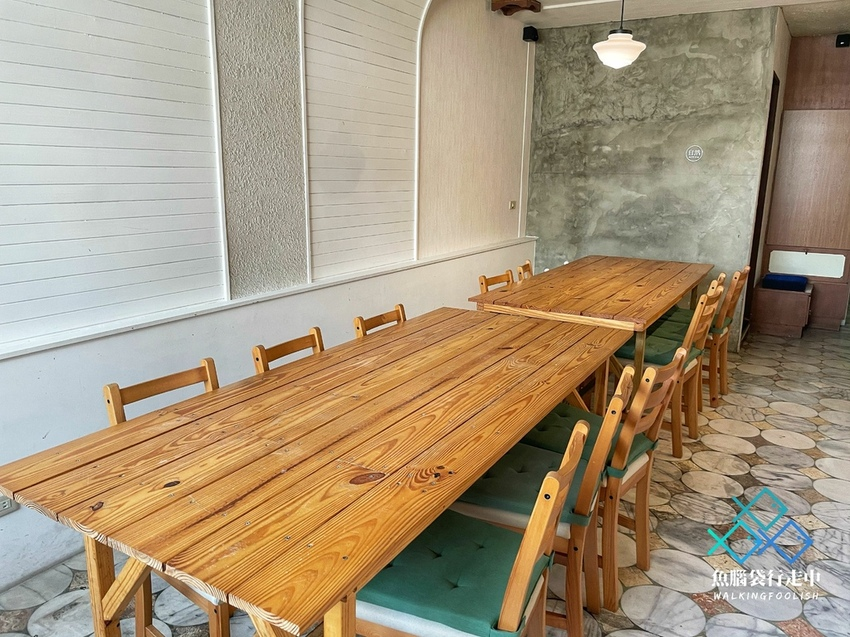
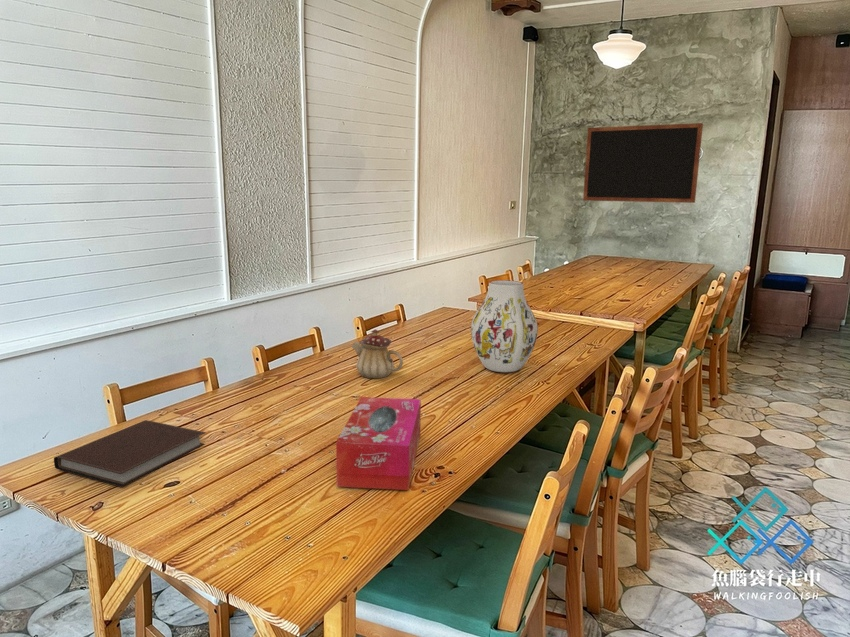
+ teapot [351,329,404,379]
+ tissue box [335,396,422,491]
+ vase [470,279,539,373]
+ chalkboard [582,122,704,204]
+ notebook [53,419,207,488]
